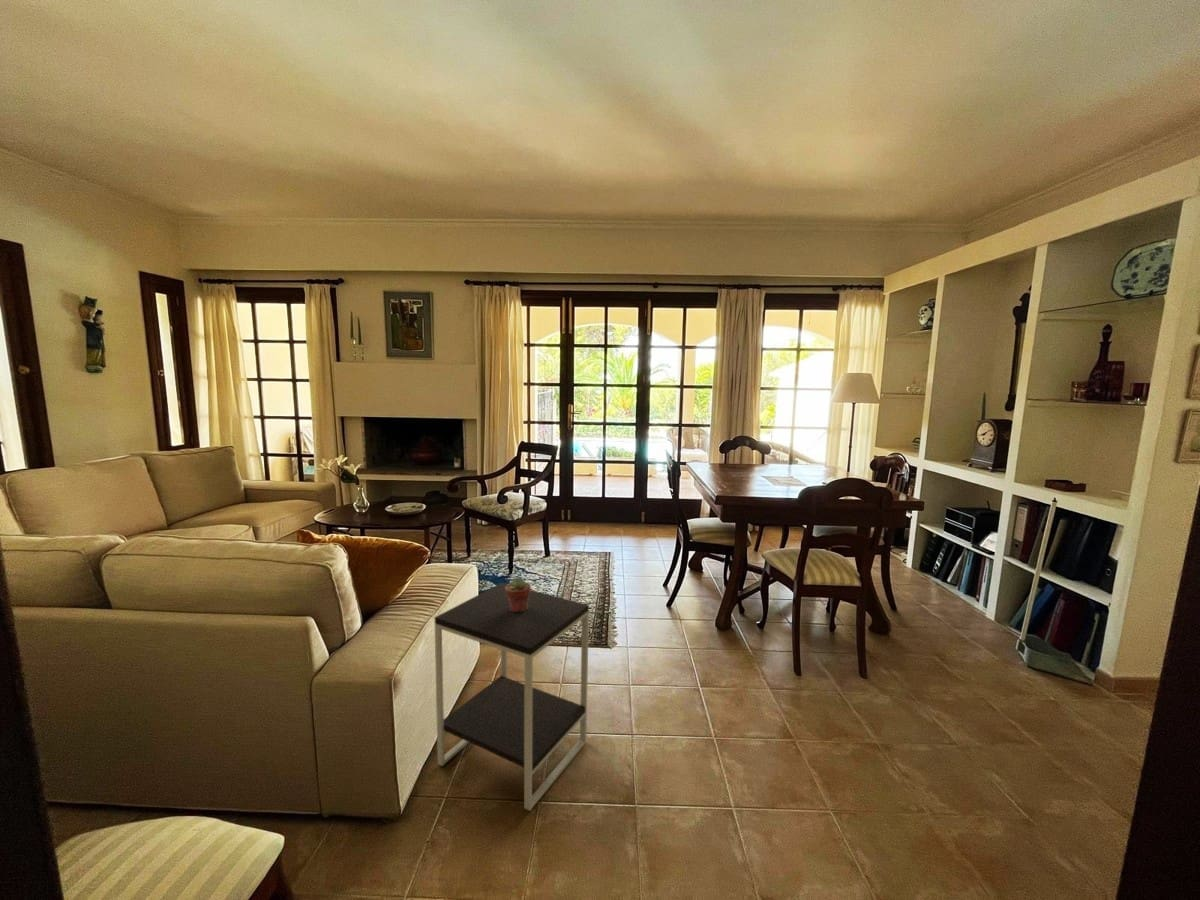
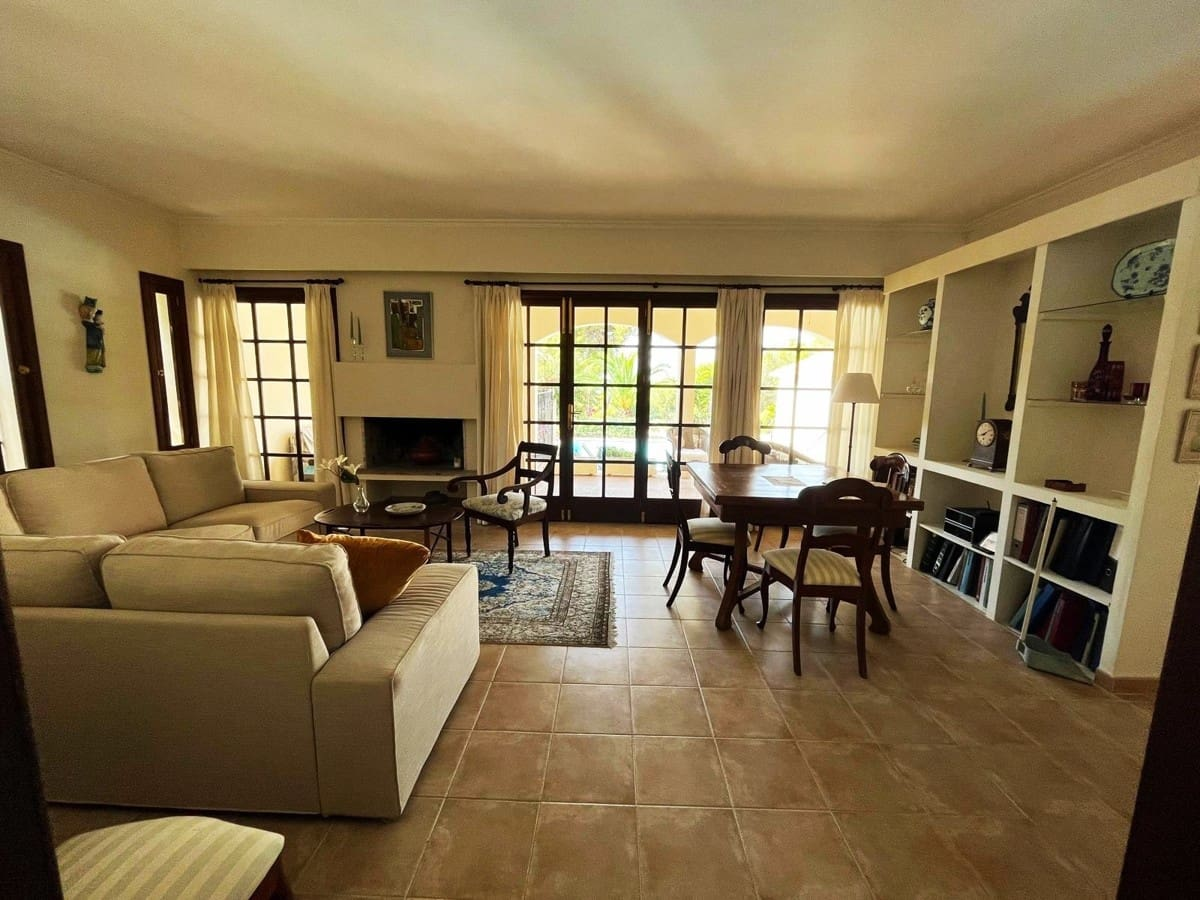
- side table [433,582,590,812]
- potted succulent [505,576,532,612]
